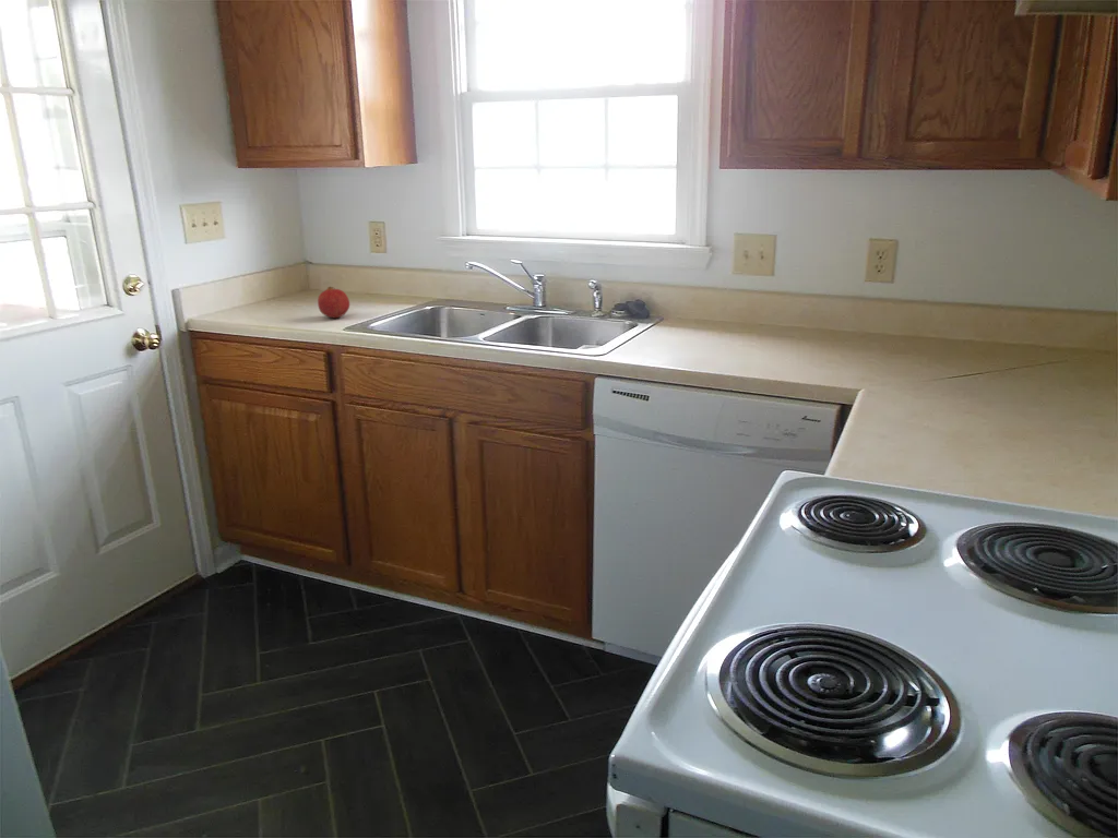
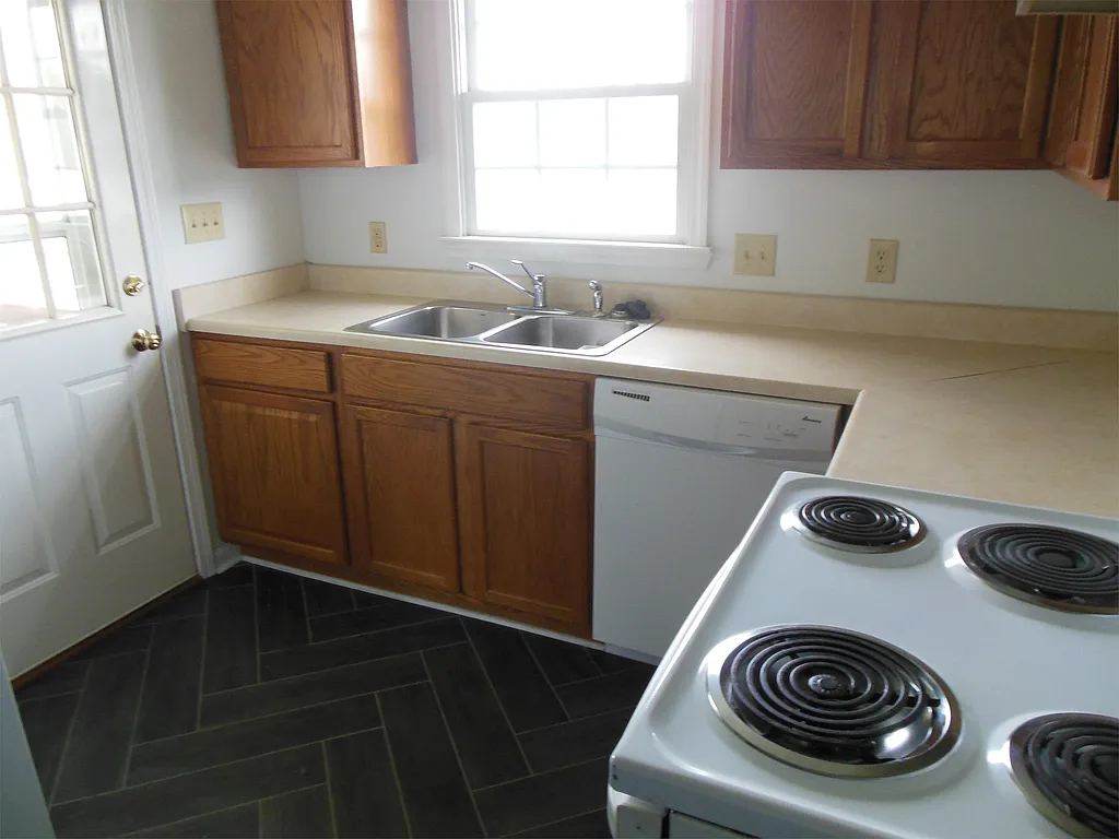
- fruit [317,286,350,319]
